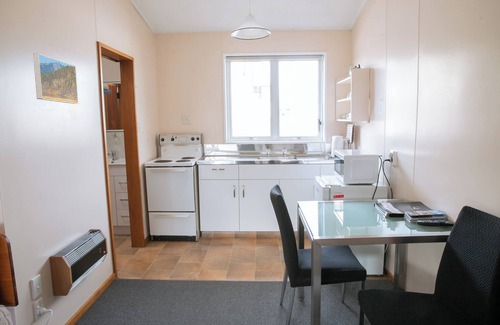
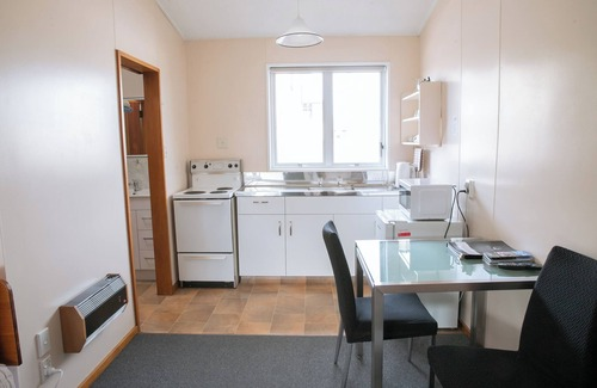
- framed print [32,52,79,105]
